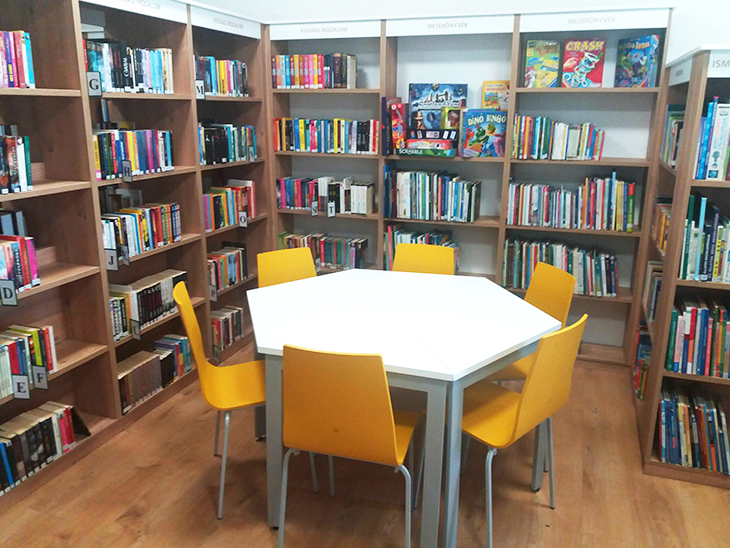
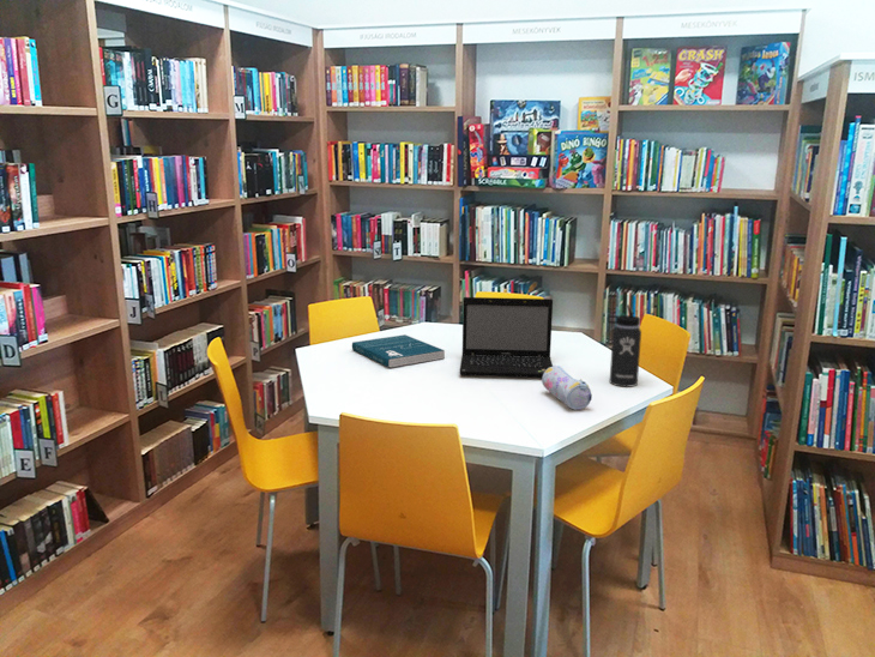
+ thermos bottle [607,303,642,388]
+ laptop [458,296,554,379]
+ book [351,333,446,369]
+ pencil case [541,364,593,411]
